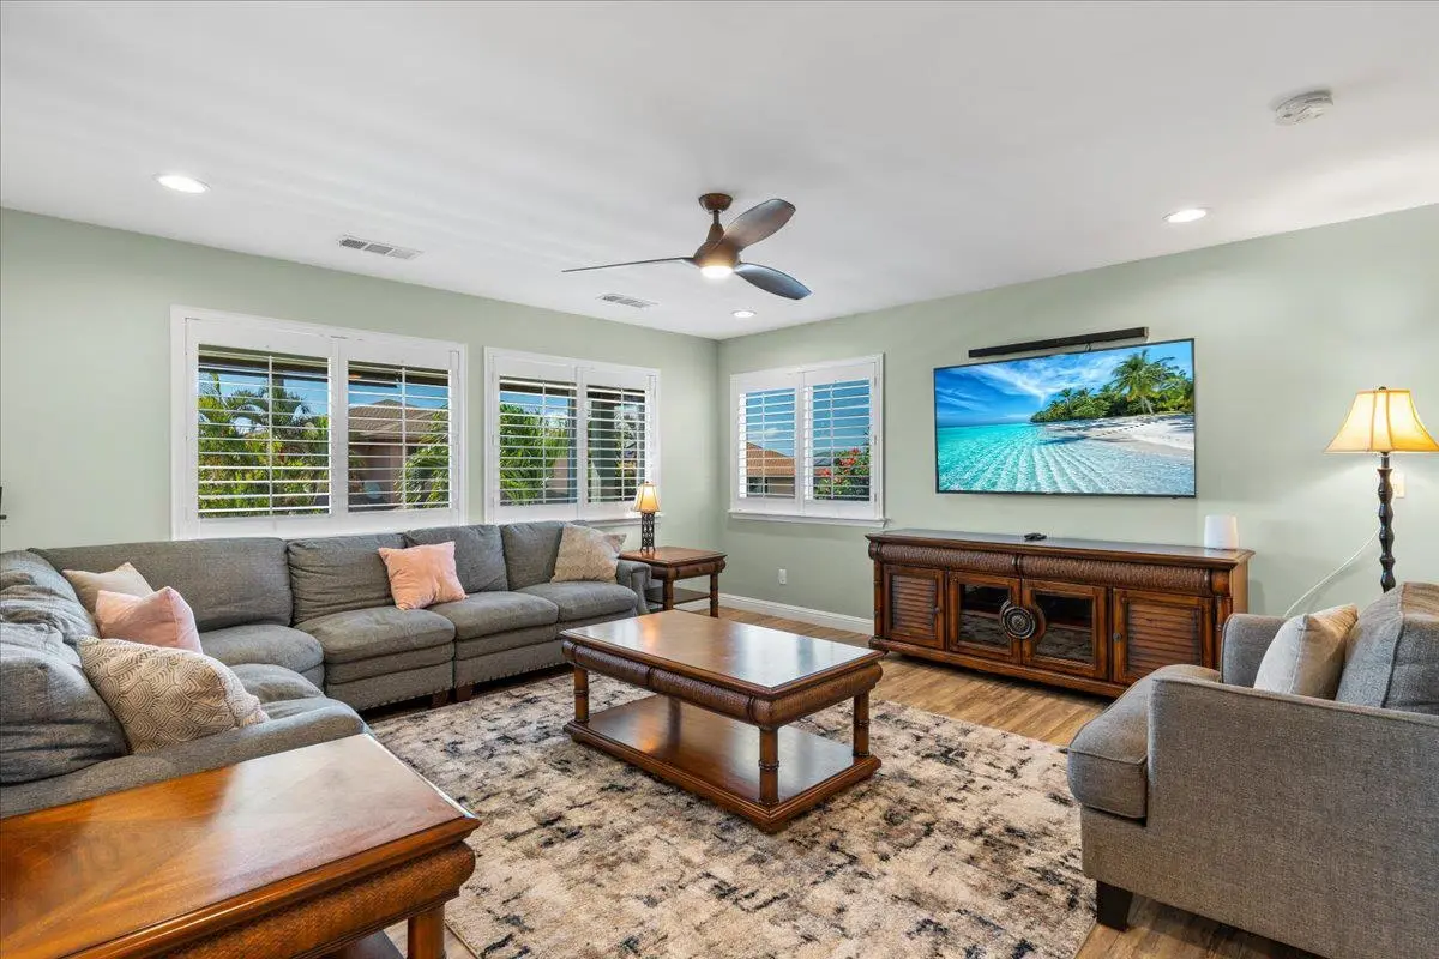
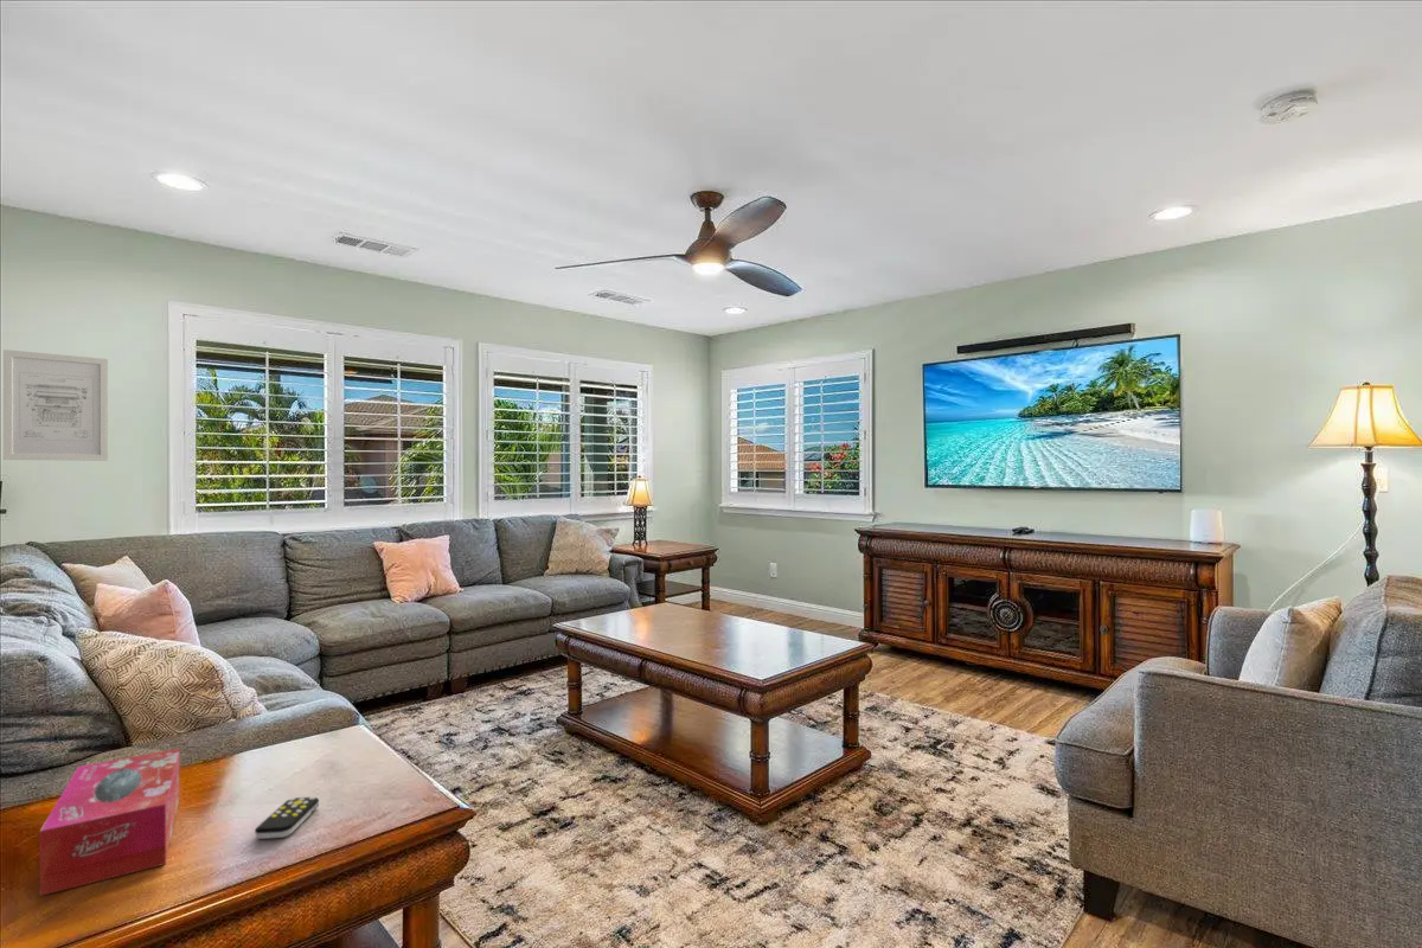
+ remote control [254,795,320,840]
+ wall art [2,348,109,462]
+ tissue box [39,748,181,897]
